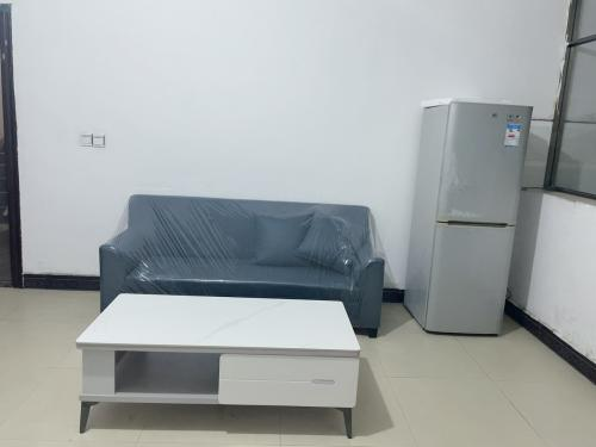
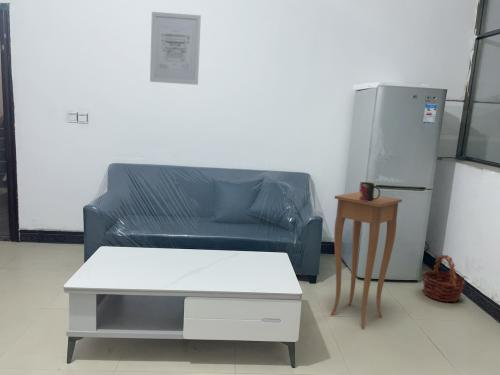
+ wall art [149,11,202,86]
+ basket [421,254,467,303]
+ side table [330,191,403,329]
+ mug [358,181,381,202]
